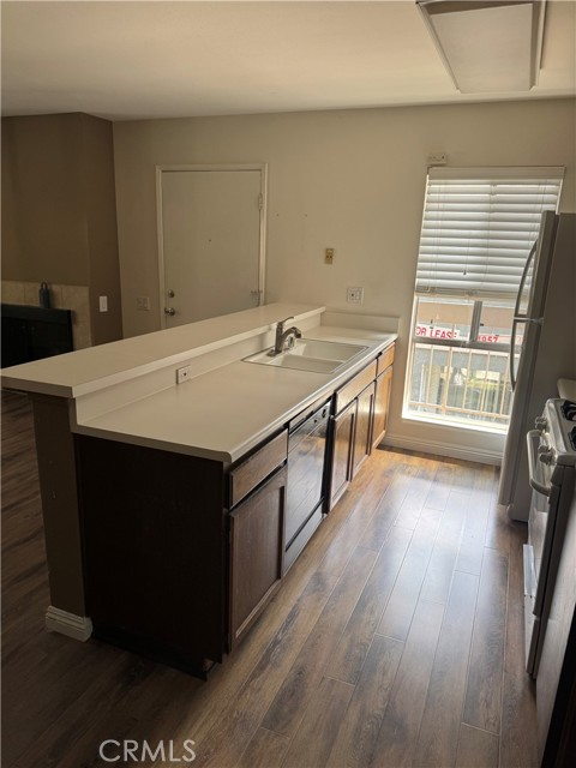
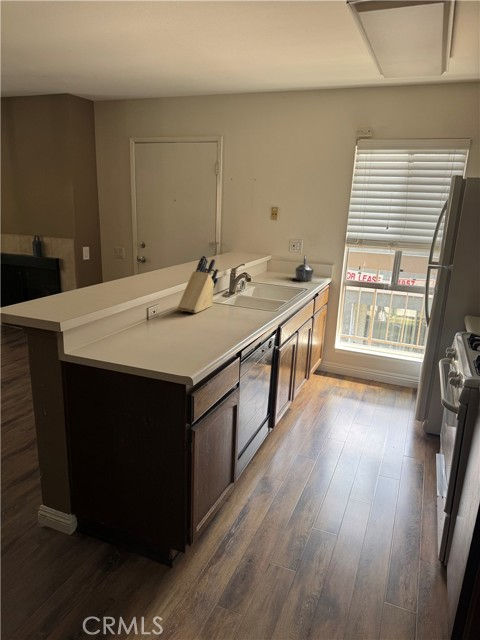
+ knife block [177,255,220,314]
+ kettle [294,254,314,282]
